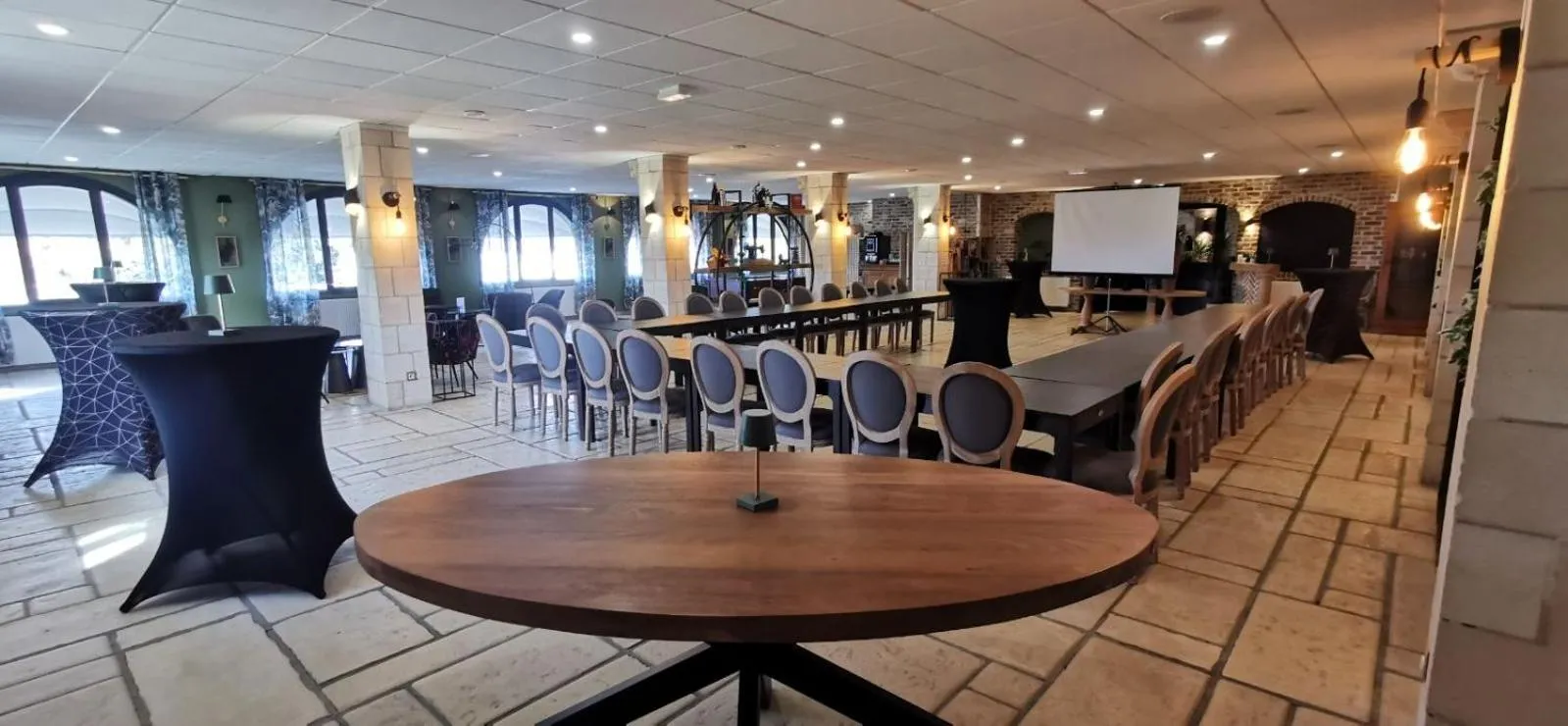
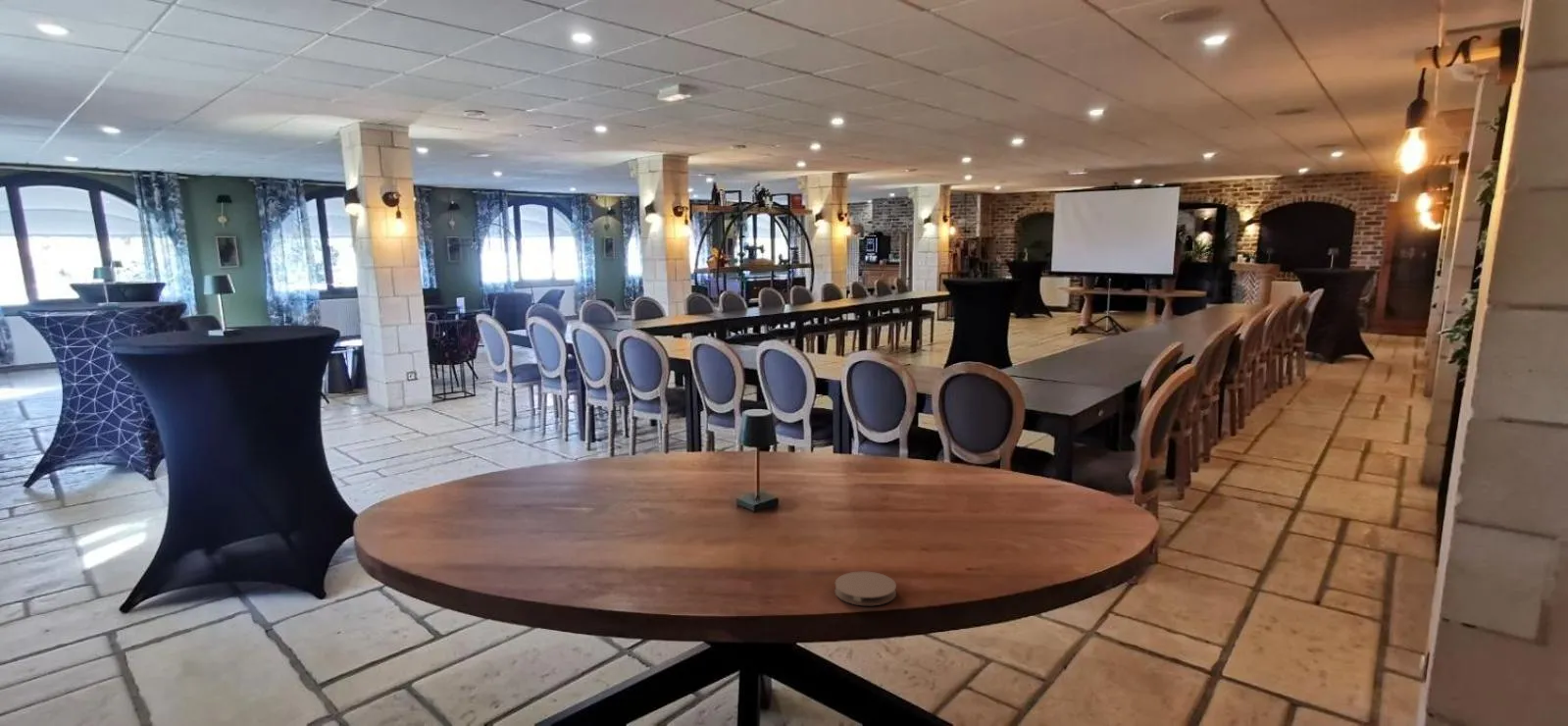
+ coaster [834,571,897,606]
